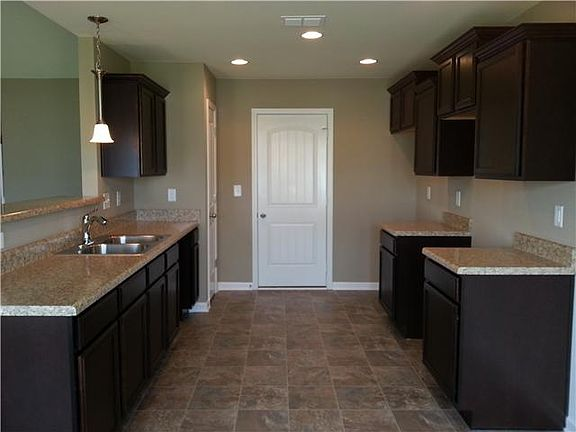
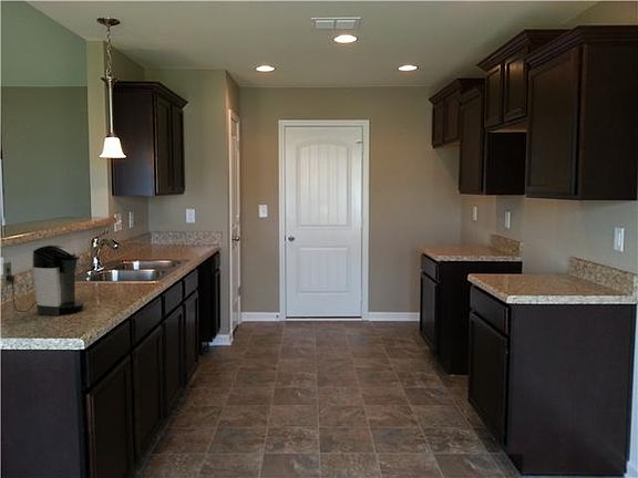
+ coffee maker [2,245,85,316]
